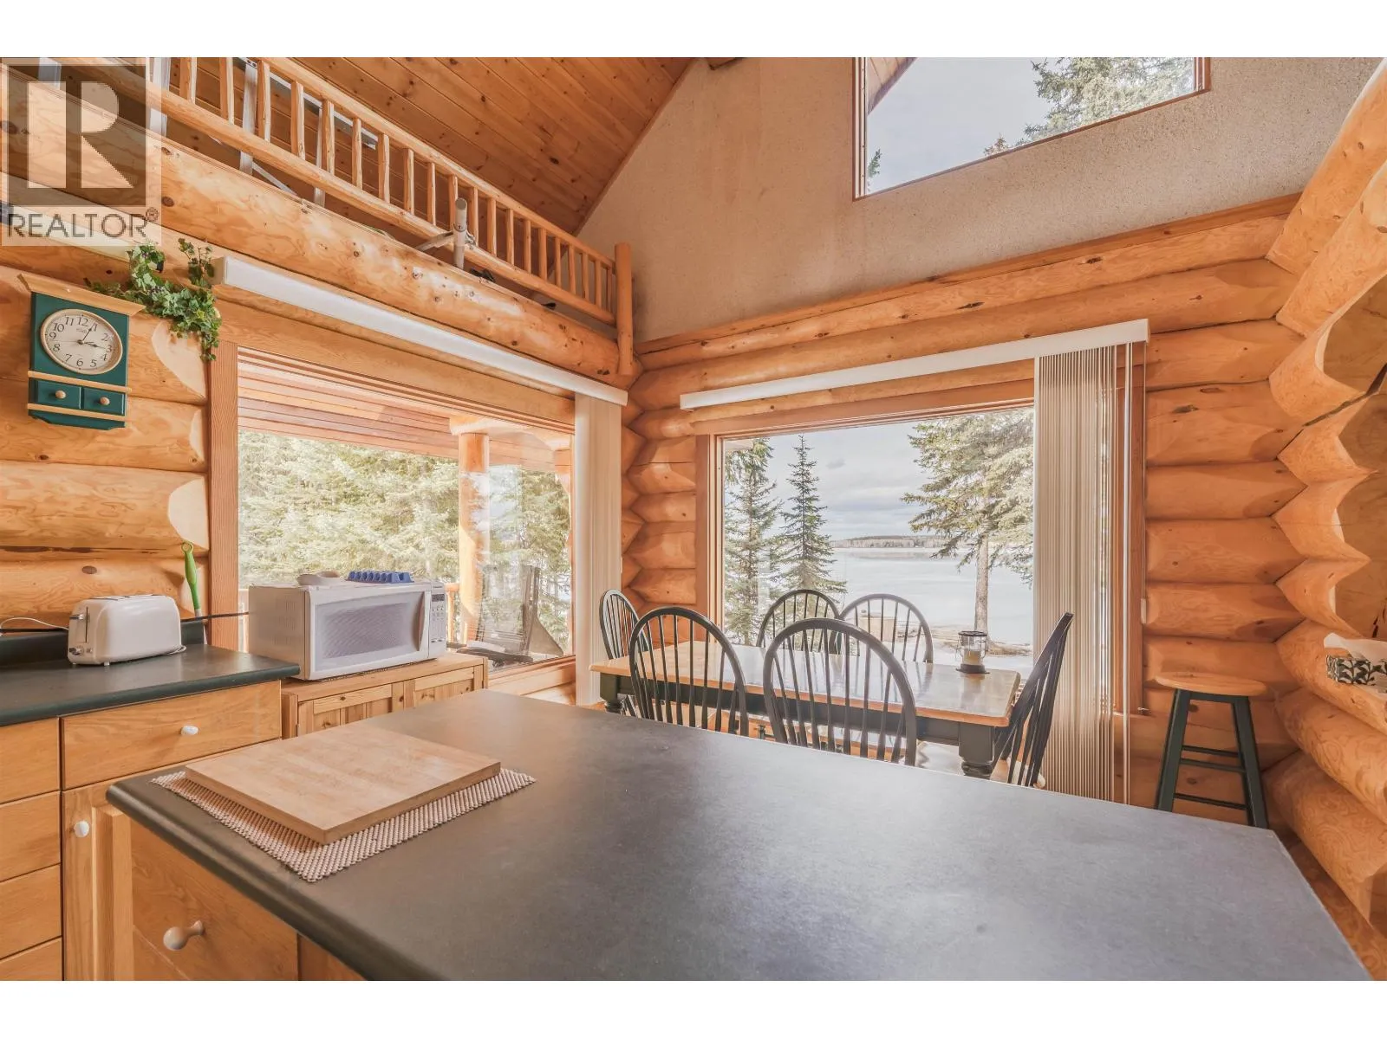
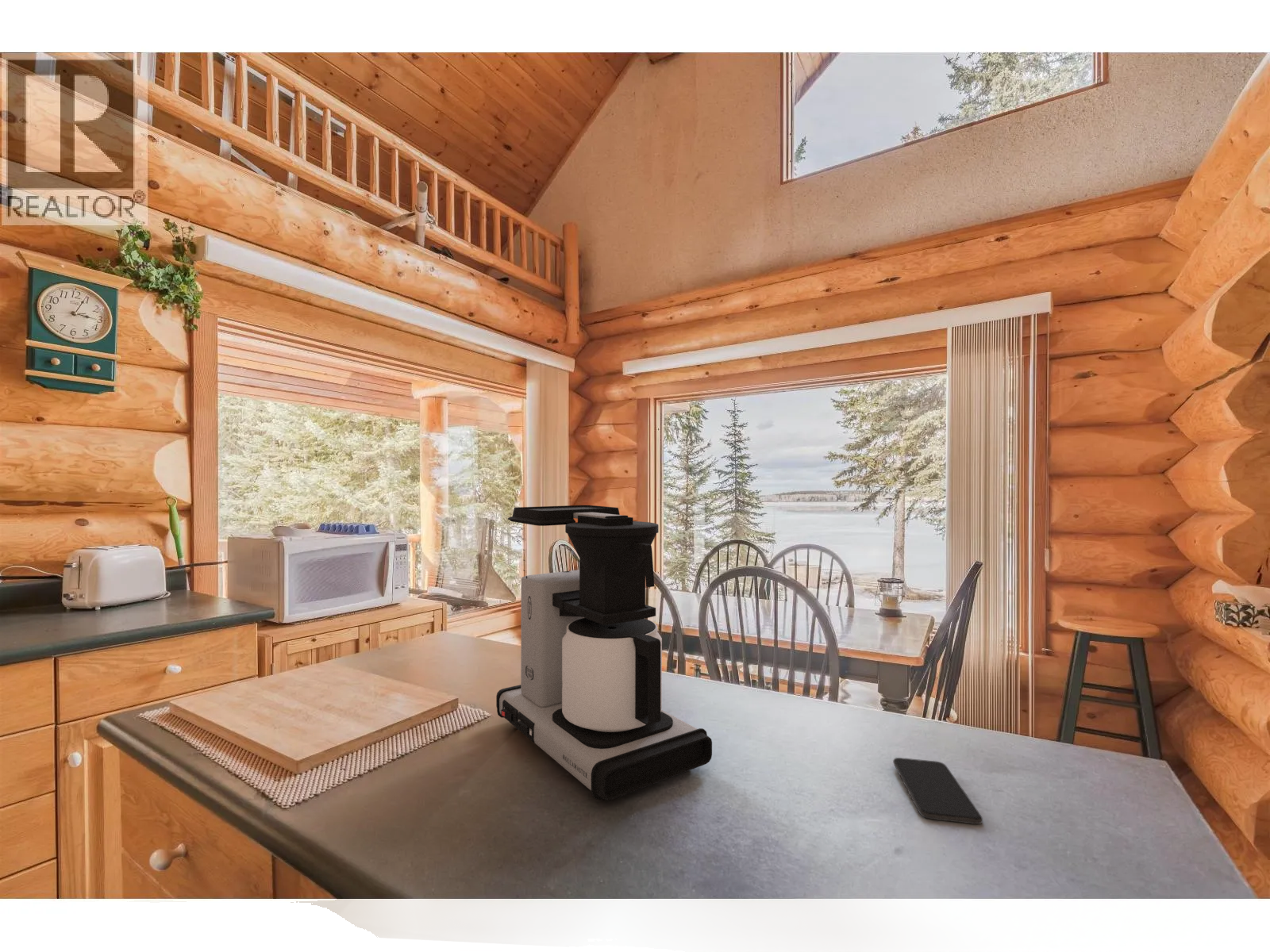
+ smartphone [892,757,983,825]
+ coffee maker [495,505,713,801]
